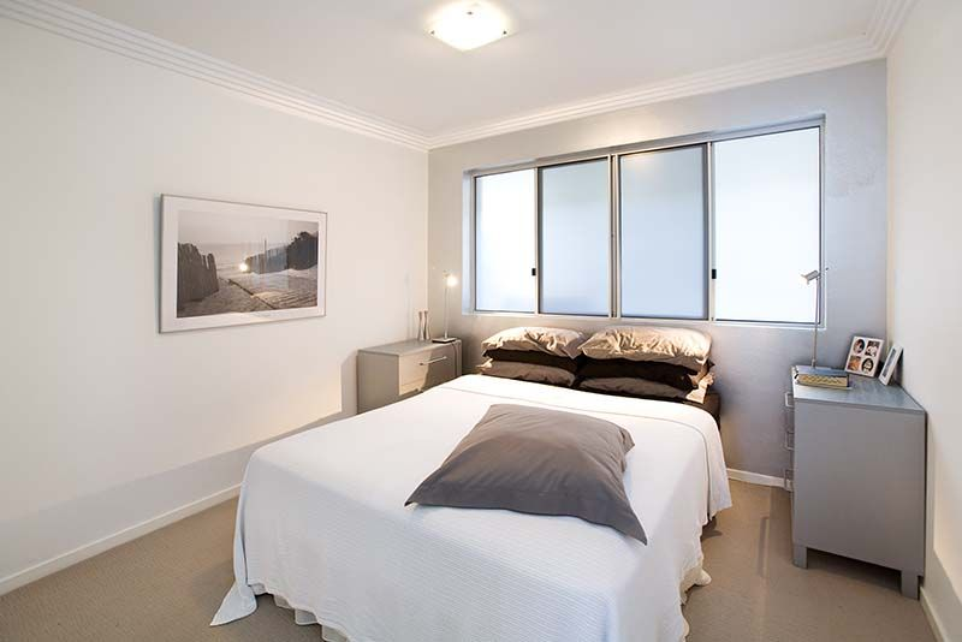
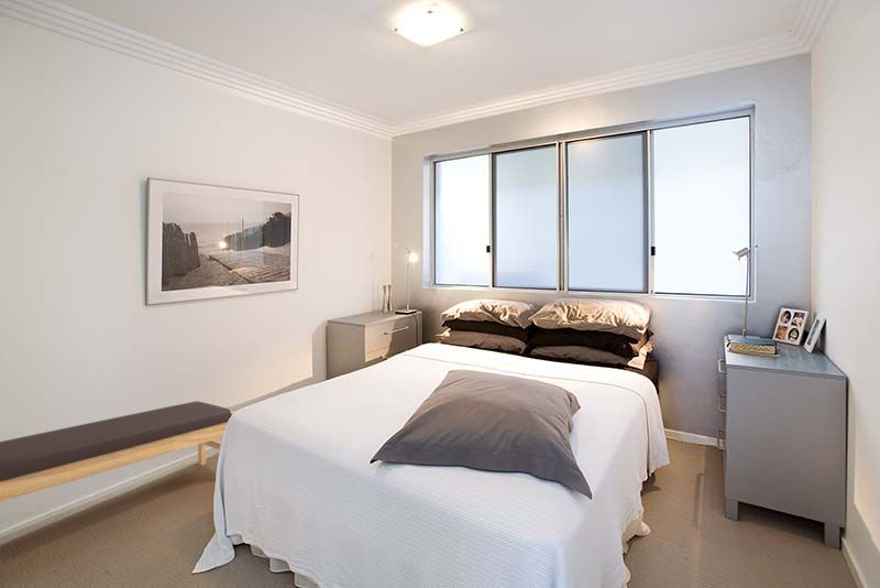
+ bench [0,400,235,503]
